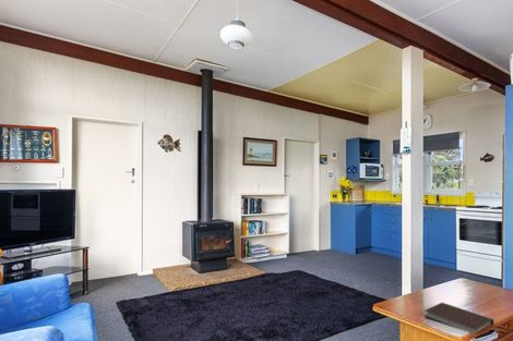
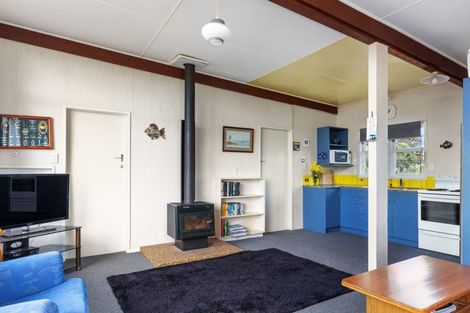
- notebook [423,302,494,334]
